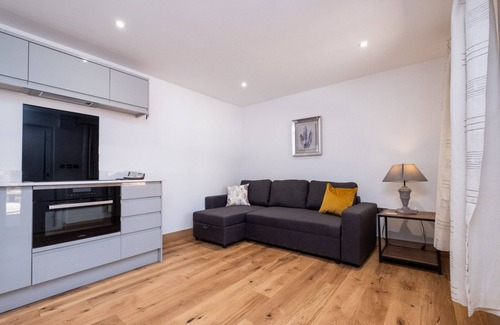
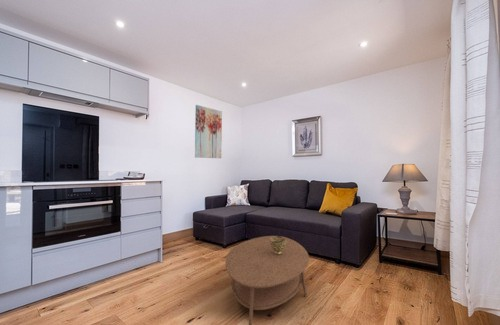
+ coffee table [224,235,310,325]
+ wall art [194,104,223,159]
+ decorative bowl [270,235,287,255]
